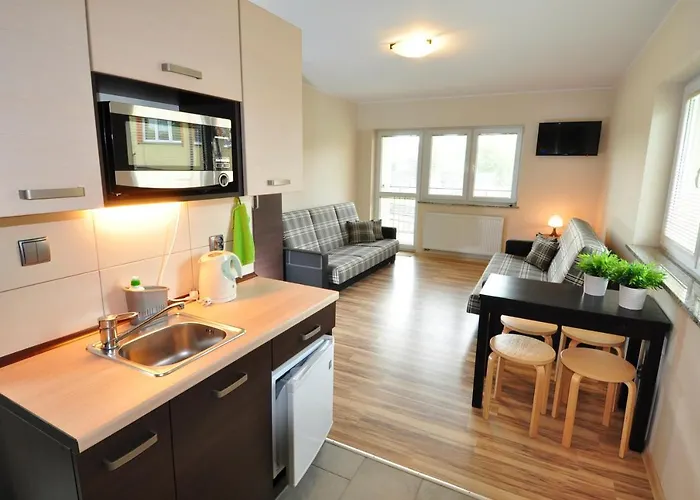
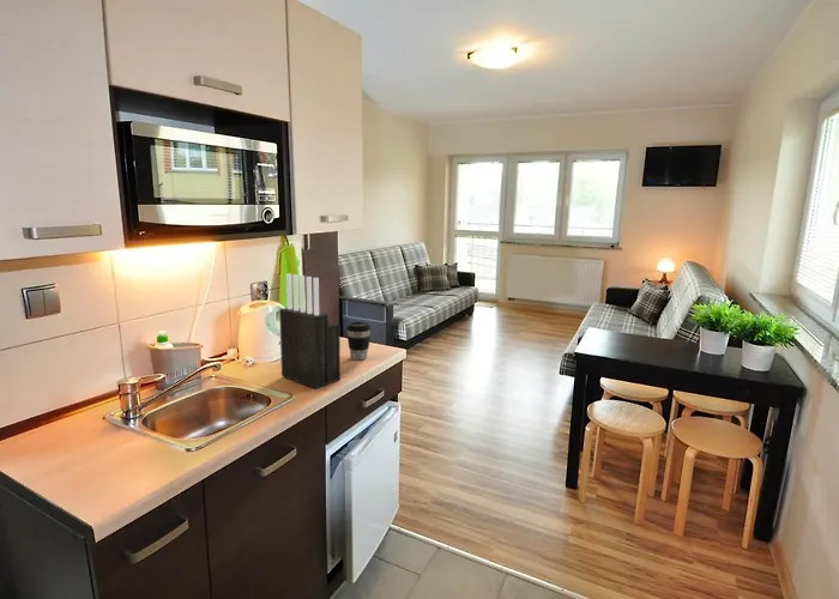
+ coffee cup [345,321,373,361]
+ knife block [278,272,342,389]
